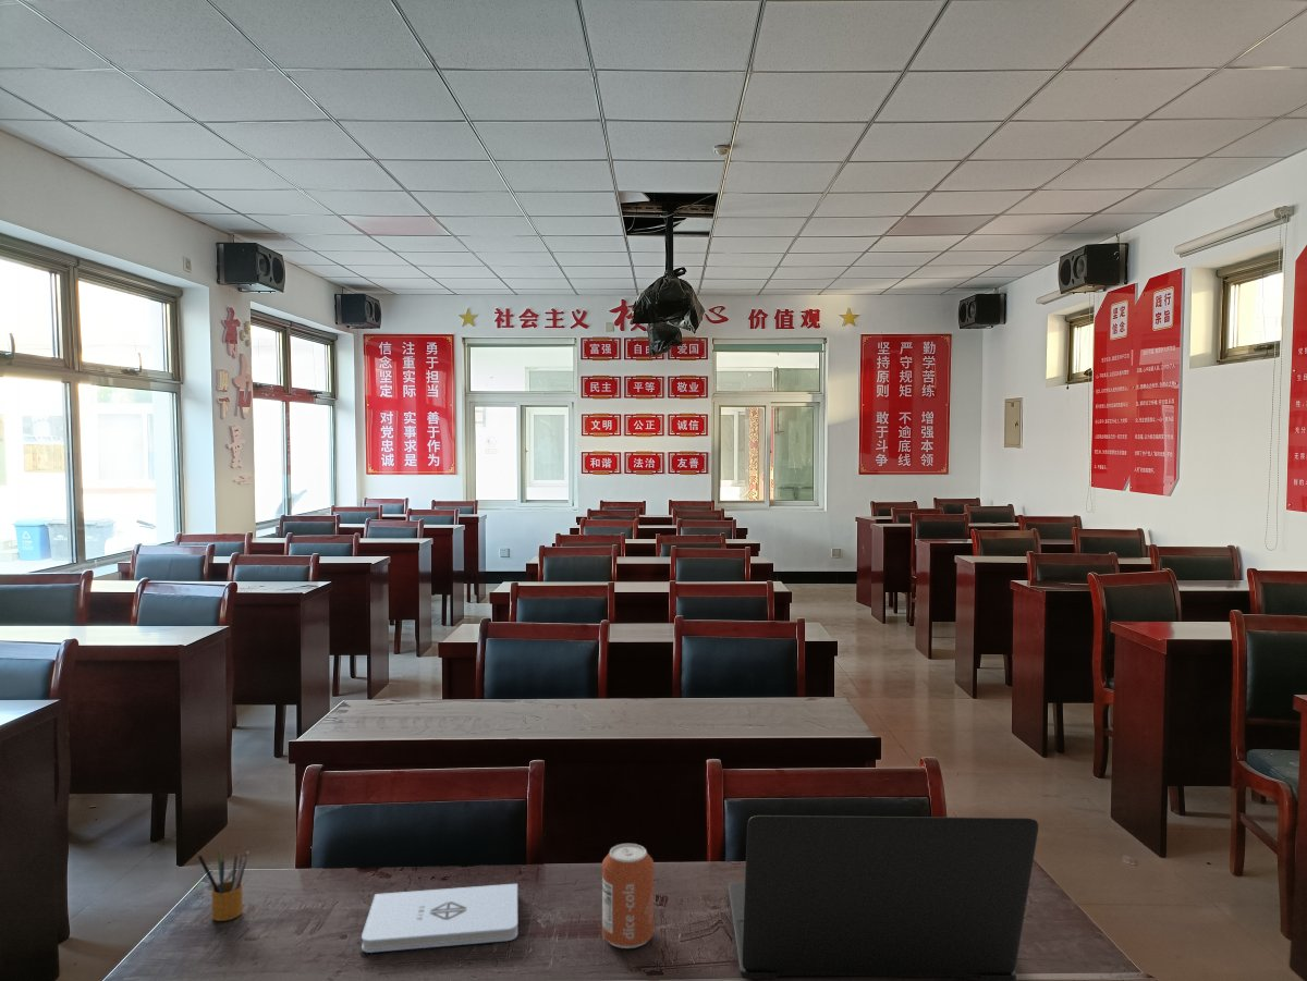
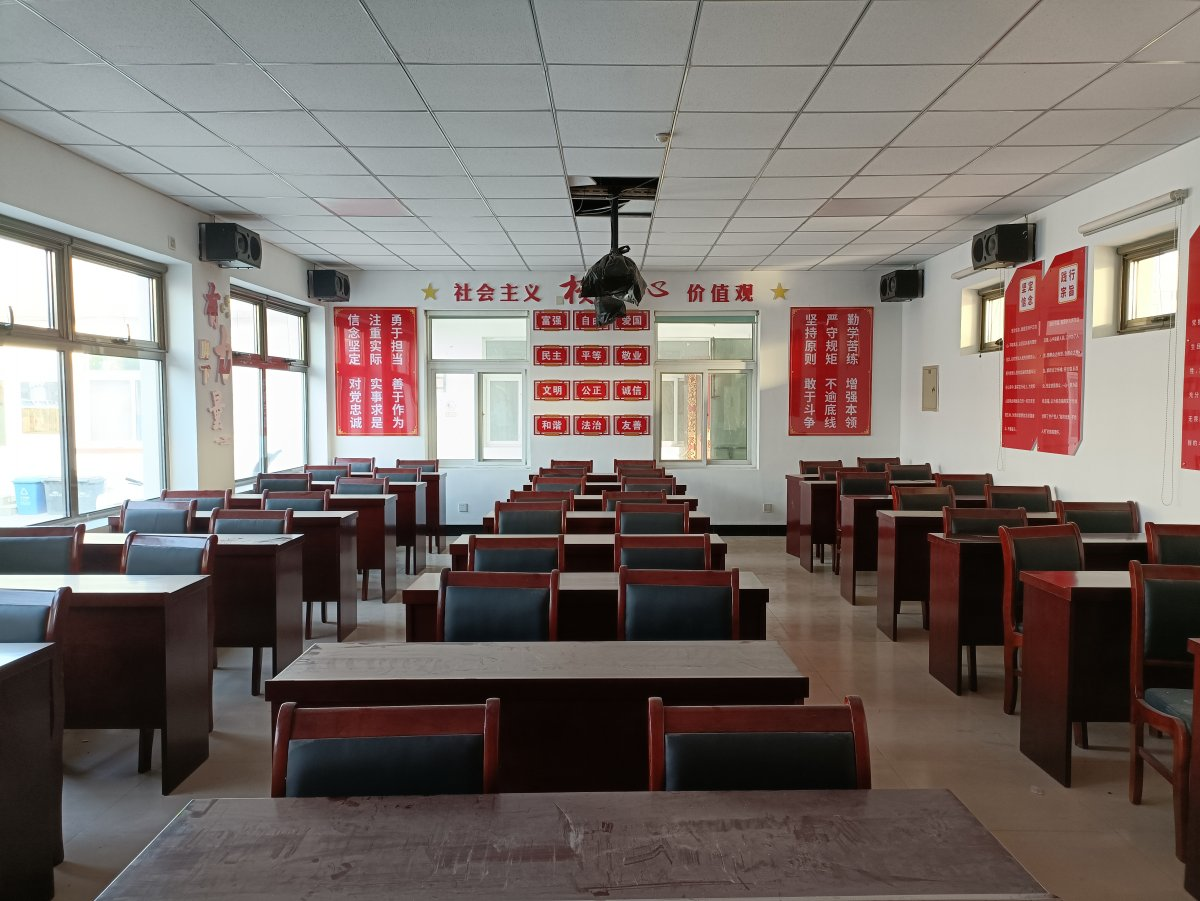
- notepad [361,883,518,954]
- can [601,843,655,949]
- laptop [728,814,1039,981]
- pencil box [196,845,251,922]
